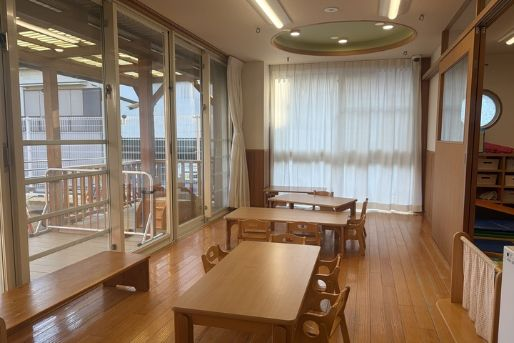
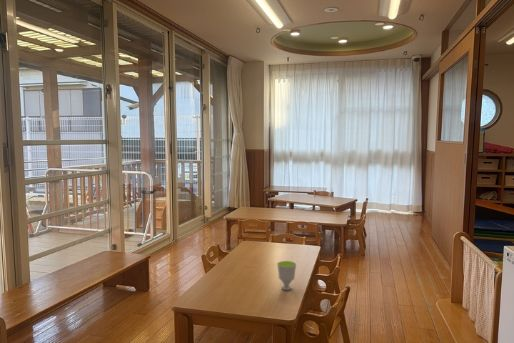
+ cup [276,260,297,291]
